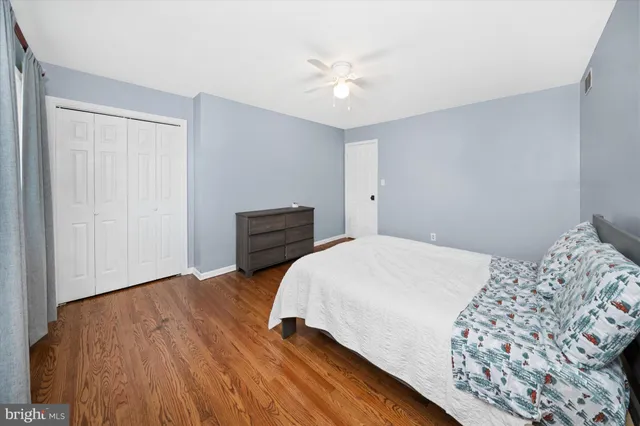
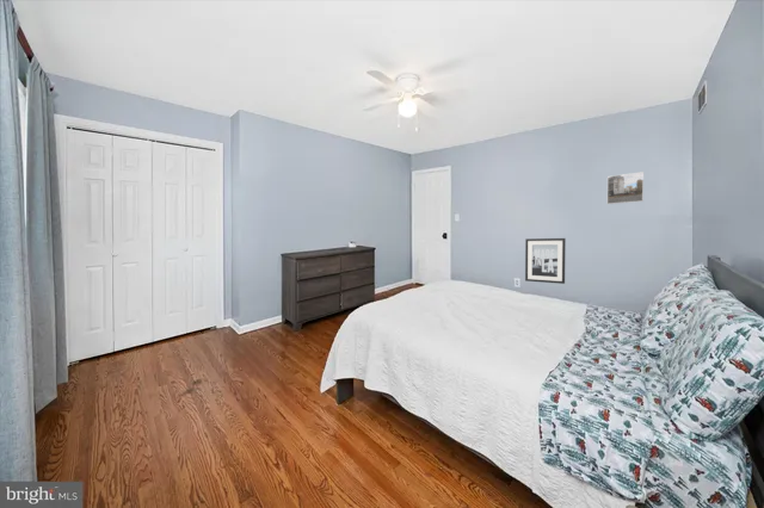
+ wall art [524,237,567,285]
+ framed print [606,171,645,205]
